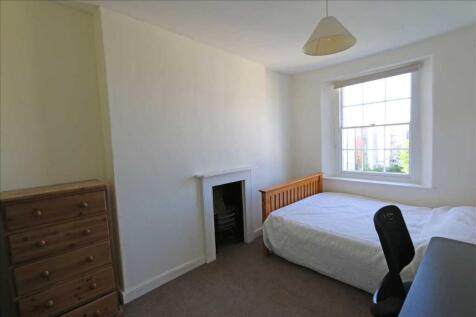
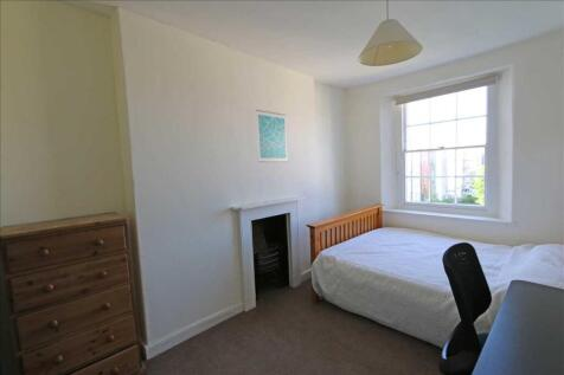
+ wall art [255,109,289,163]
